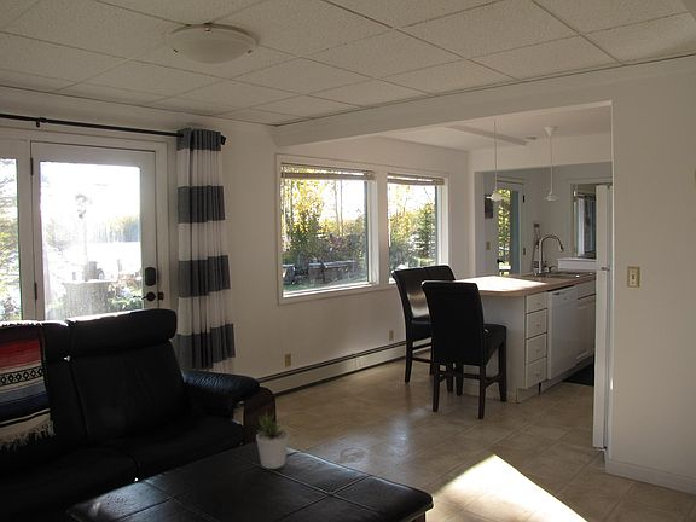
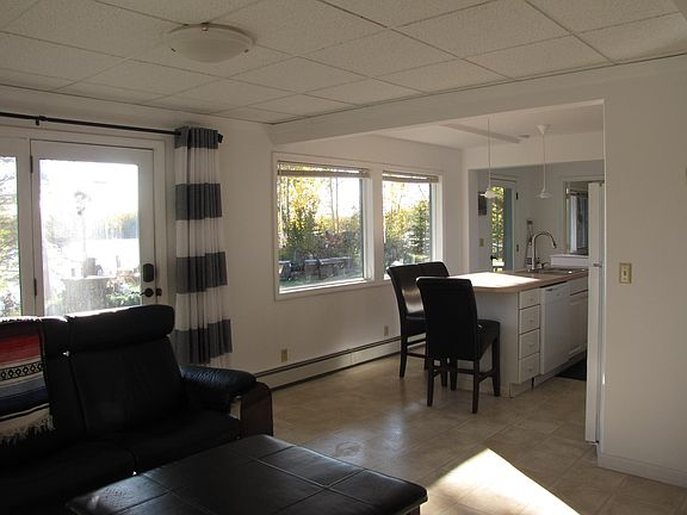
- potted plant [255,411,290,470]
